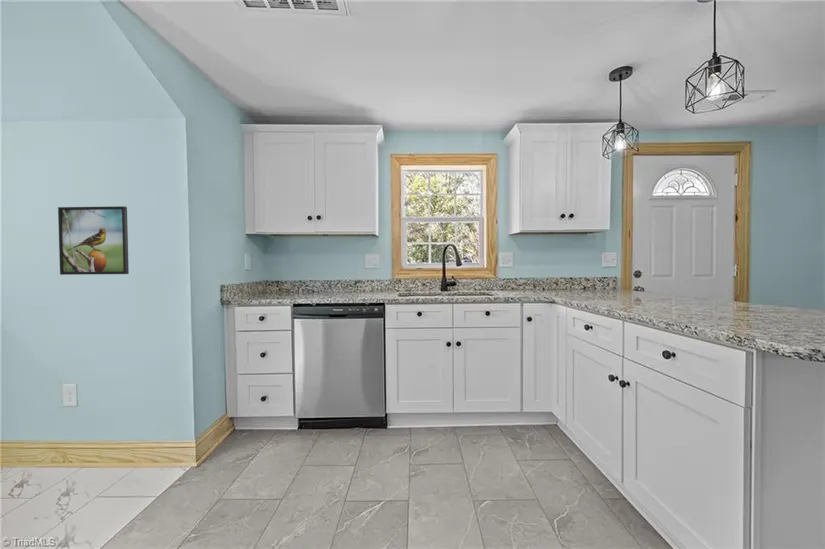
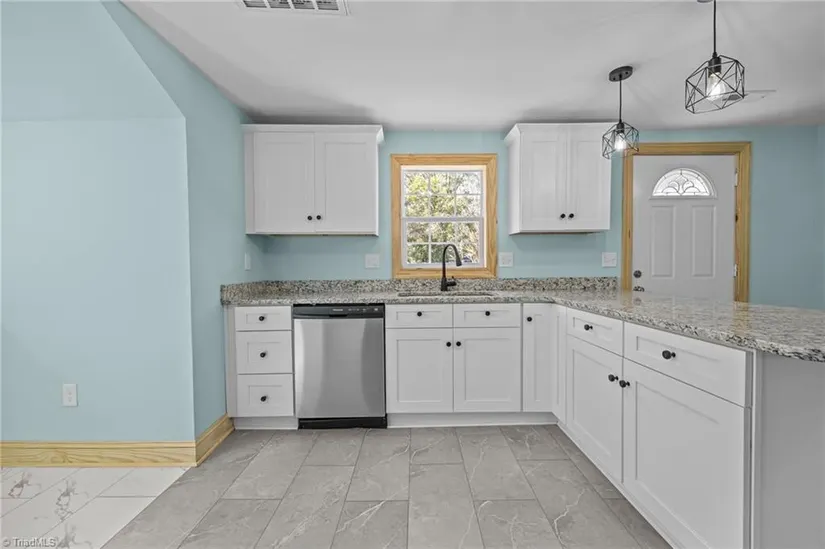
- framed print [57,205,130,276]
